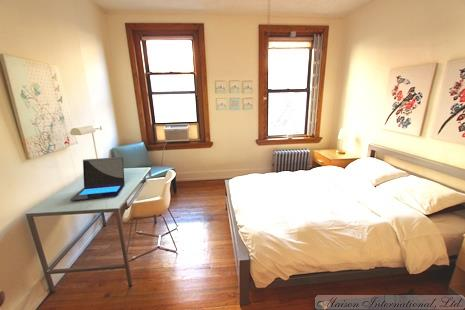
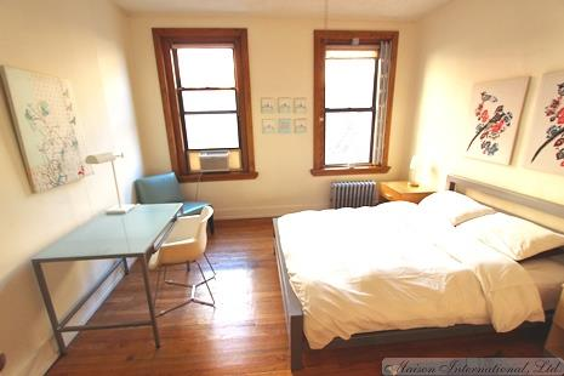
- laptop [69,156,126,202]
